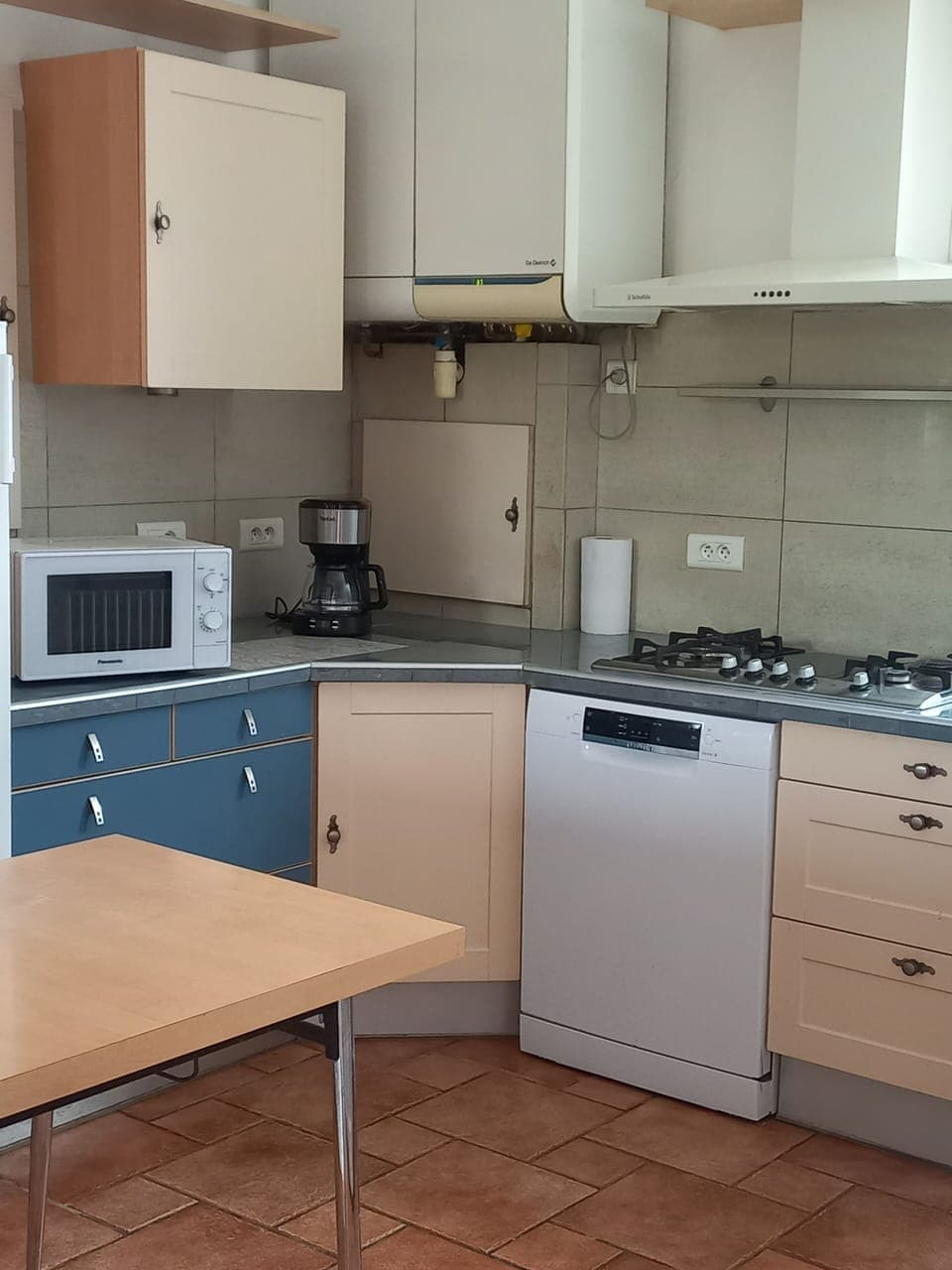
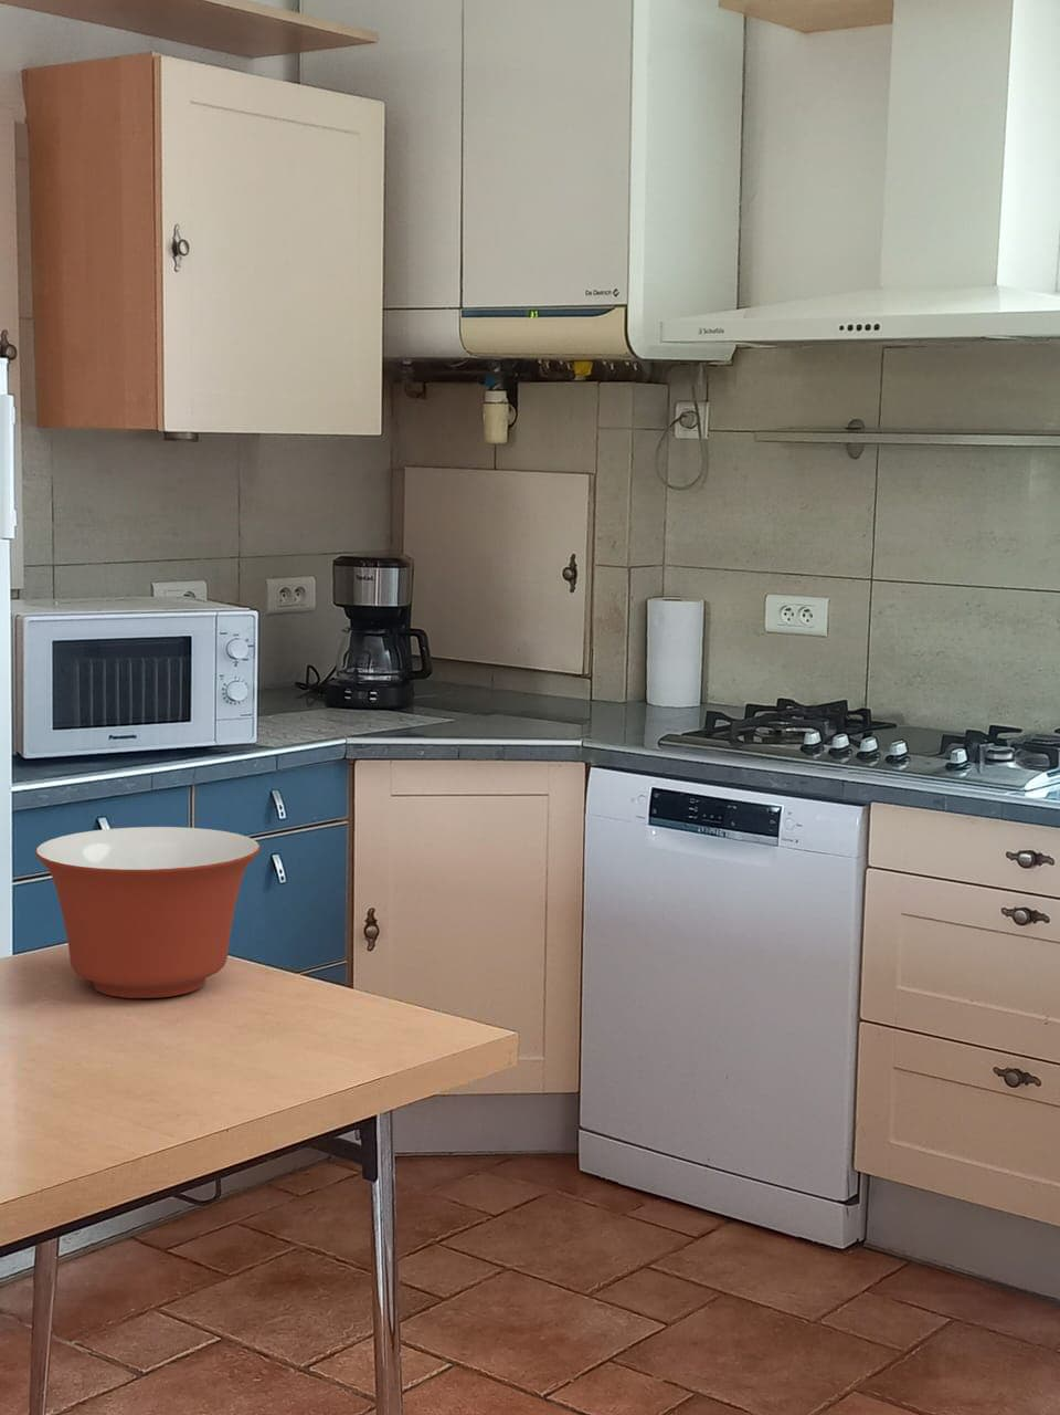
+ mixing bowl [35,826,262,999]
